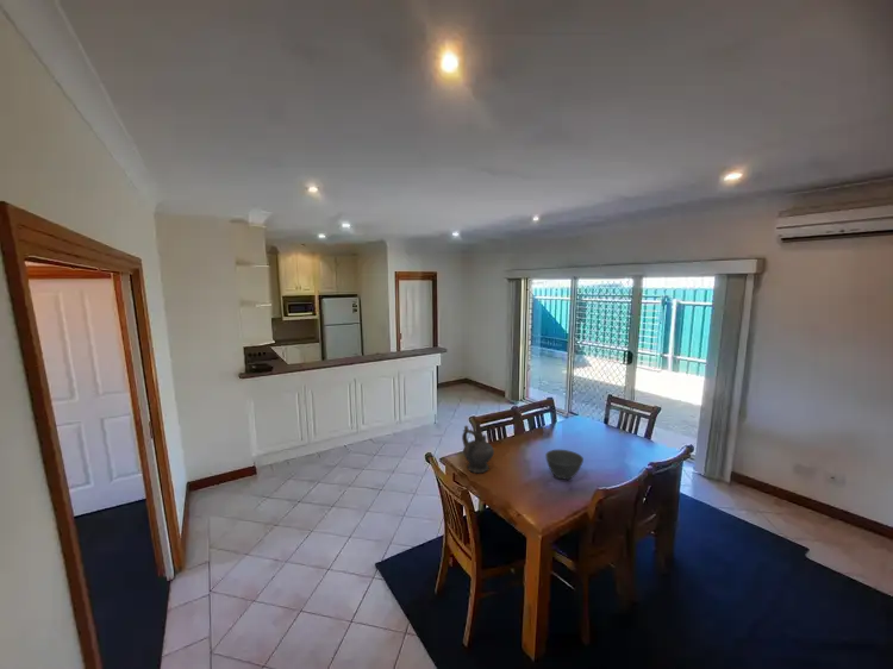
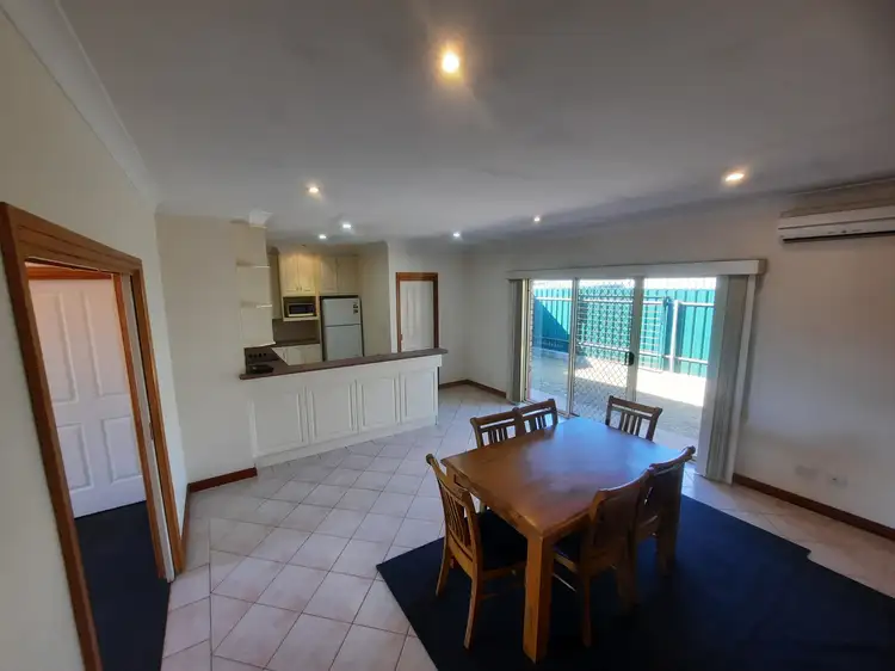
- ceremonial vessel [461,420,495,474]
- bowl [544,449,585,480]
